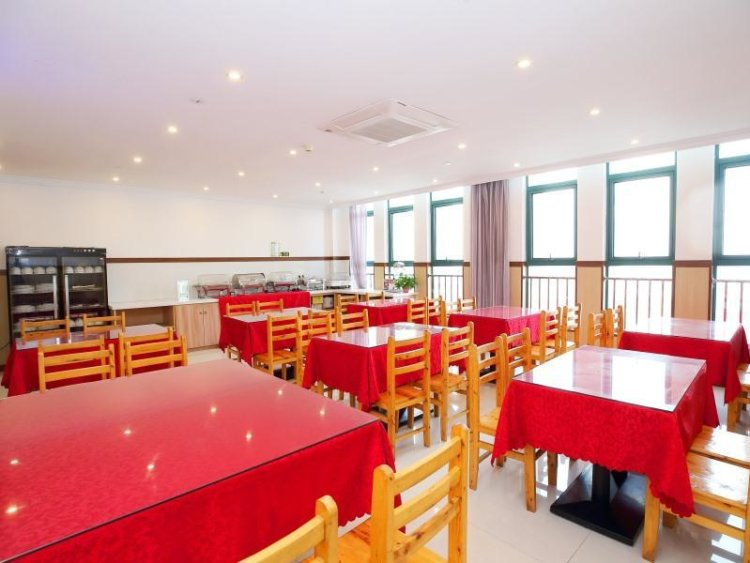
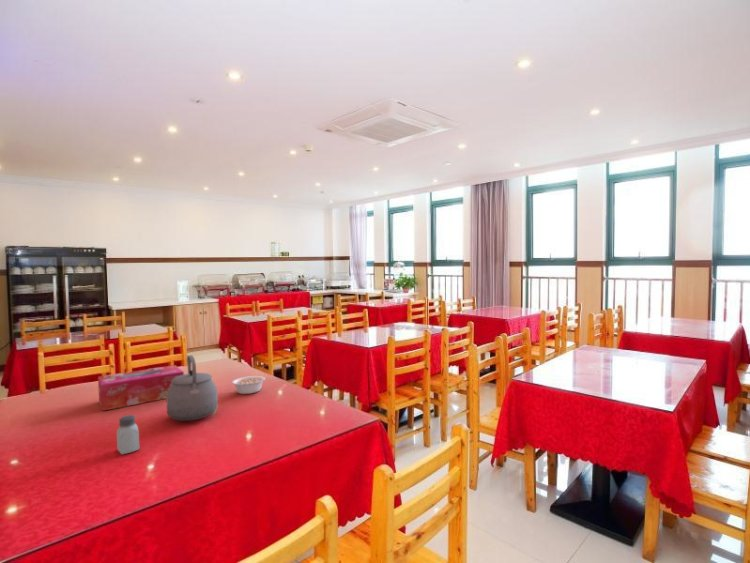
+ tissue box [97,364,185,412]
+ saltshaker [116,414,141,455]
+ tea kettle [166,354,219,422]
+ legume [231,375,269,395]
